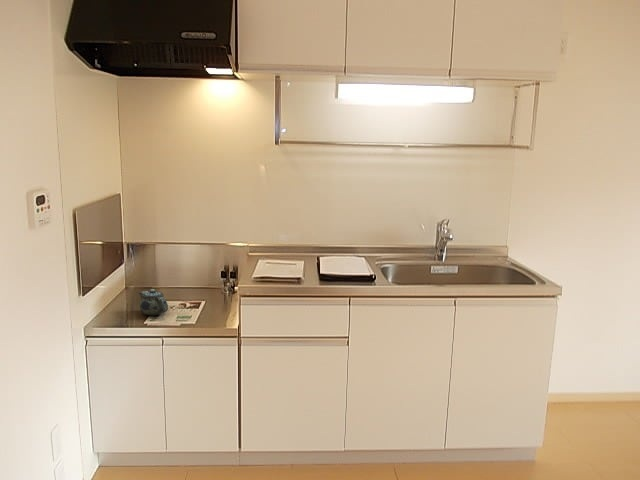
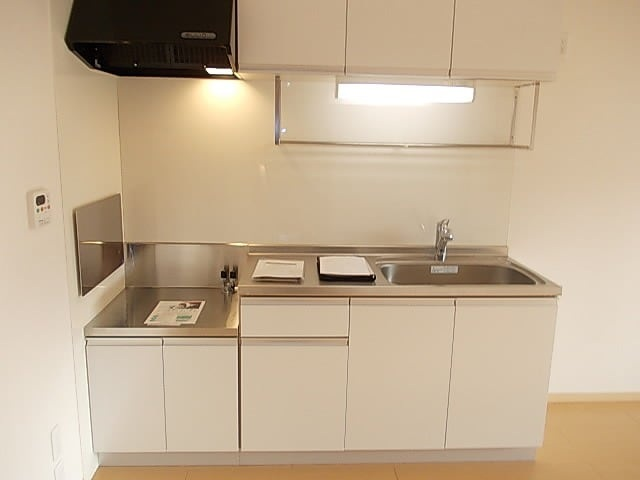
- chinaware [138,288,169,316]
